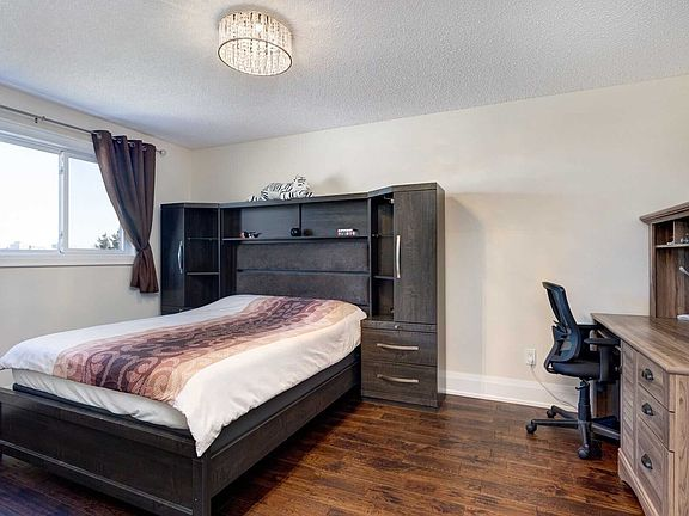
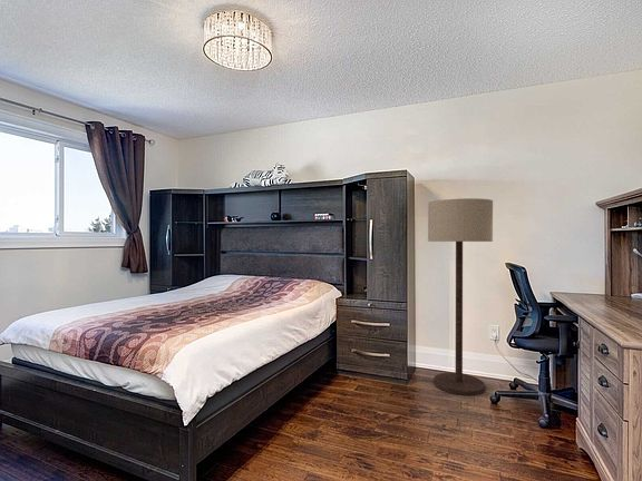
+ floor lamp [427,197,494,396]
